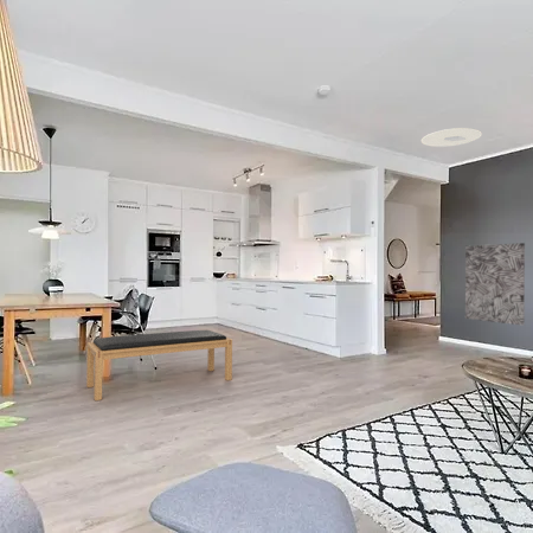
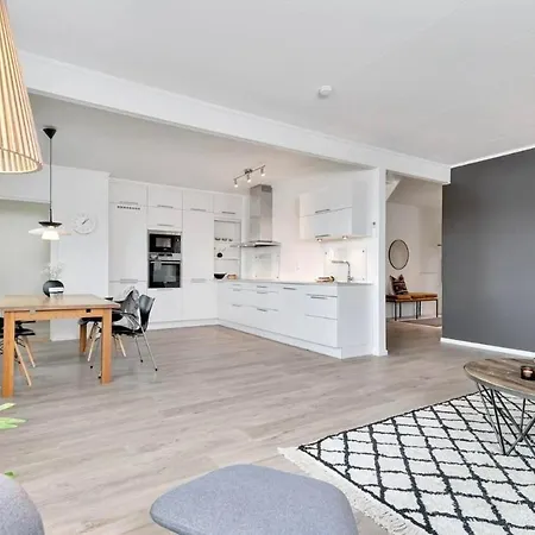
- bench [85,329,233,402]
- wall art [464,242,526,327]
- ceiling light [420,127,483,148]
